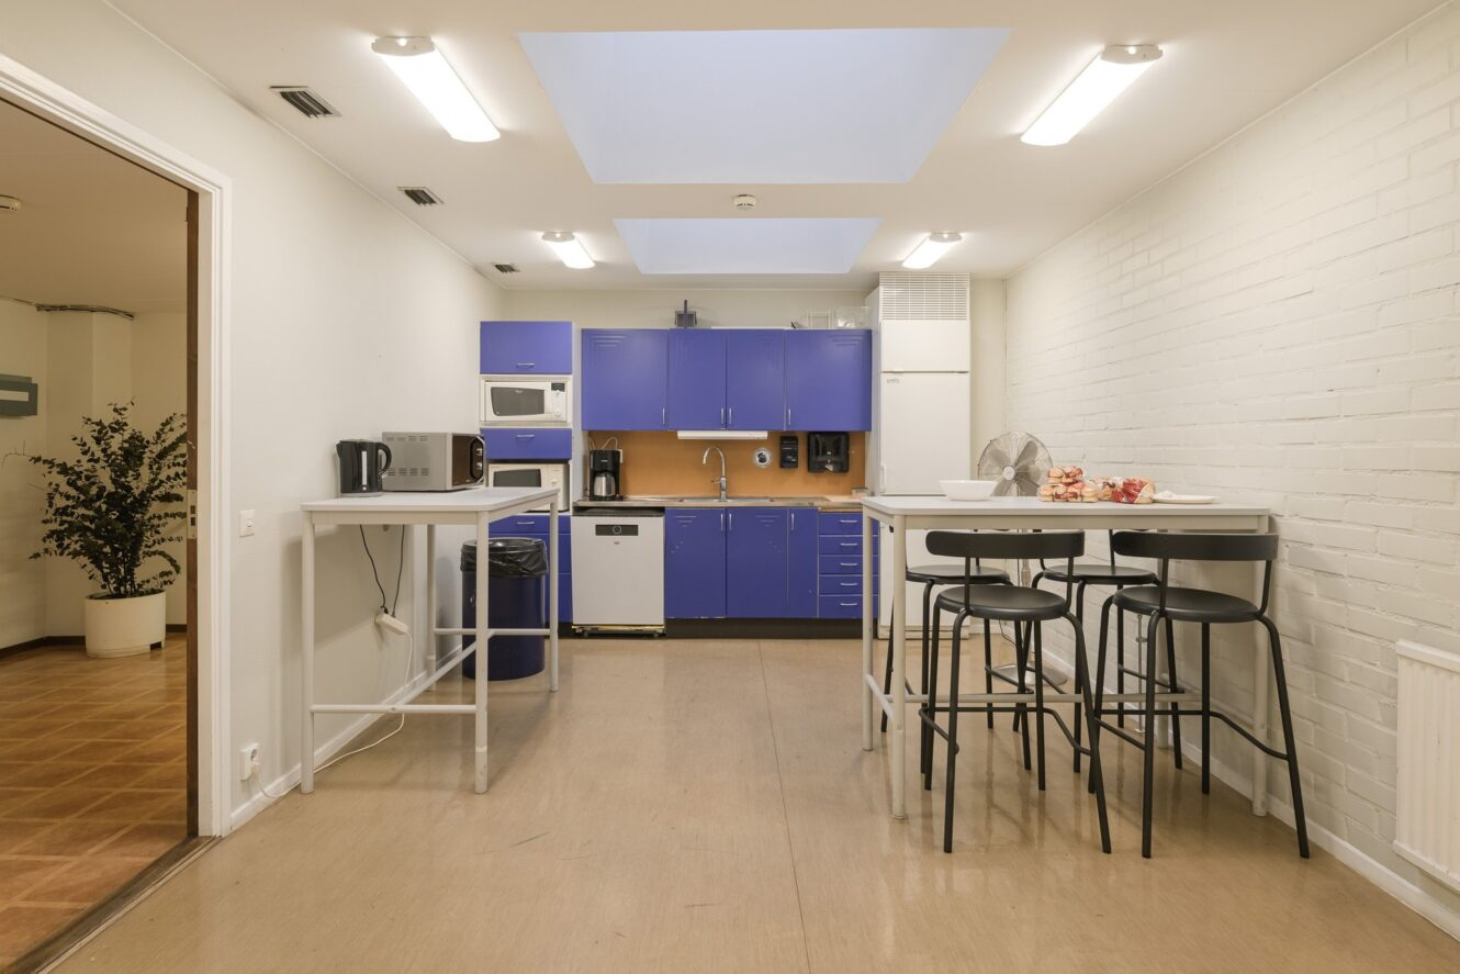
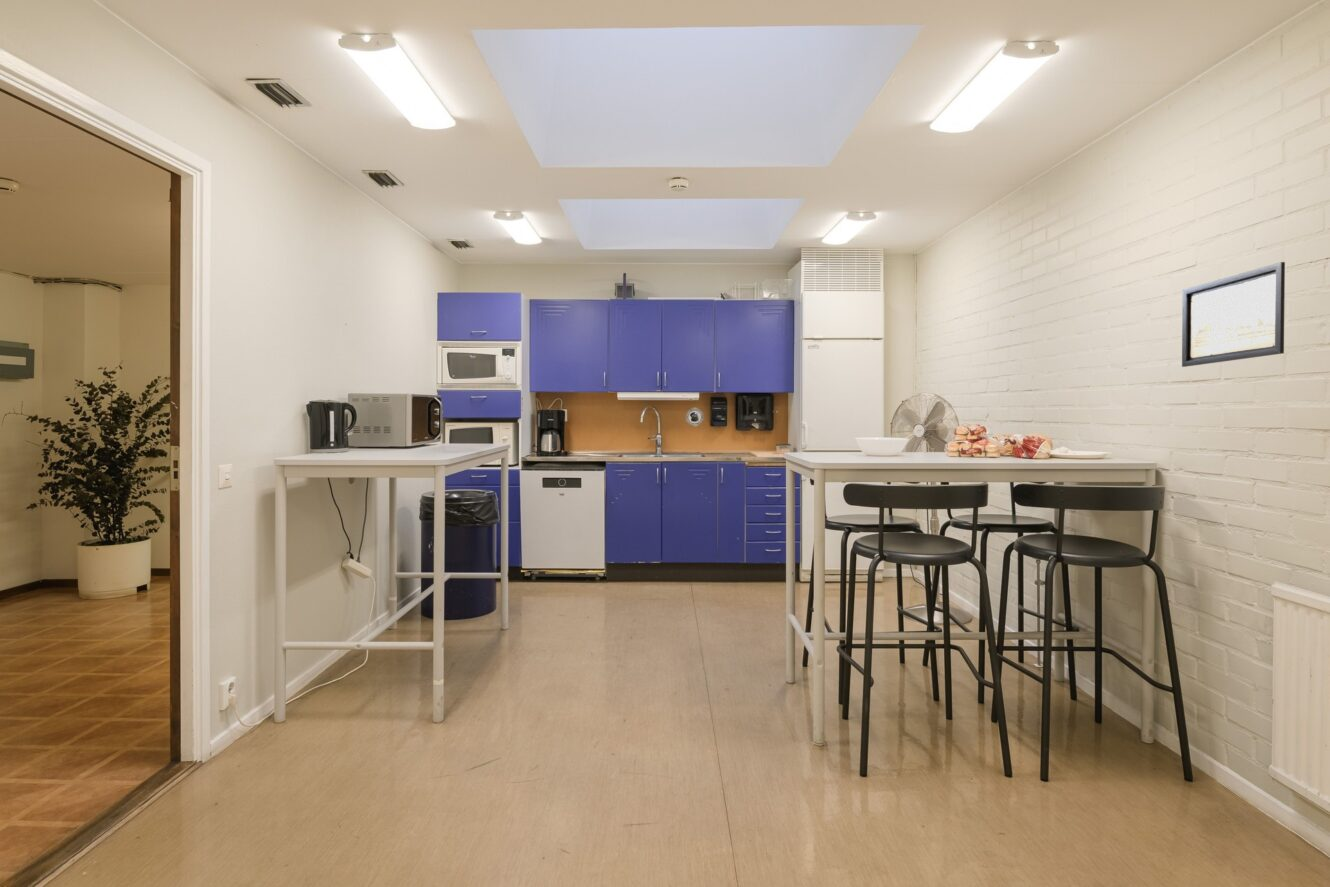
+ wall art [1181,261,1286,368]
